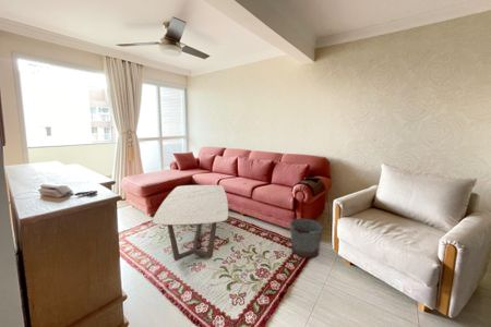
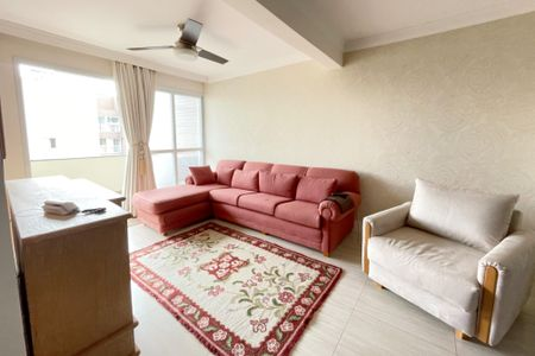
- coffee table [152,184,229,262]
- bucket [288,218,325,258]
